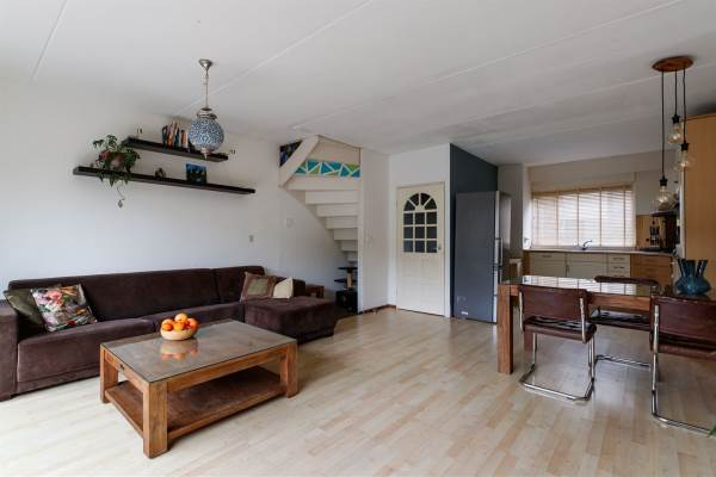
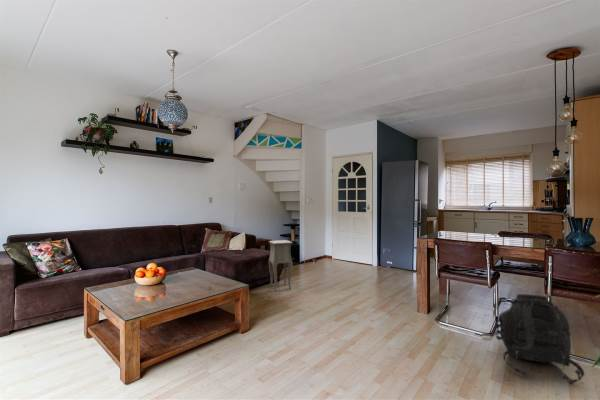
+ backpack [494,293,585,386]
+ side table [268,239,298,292]
